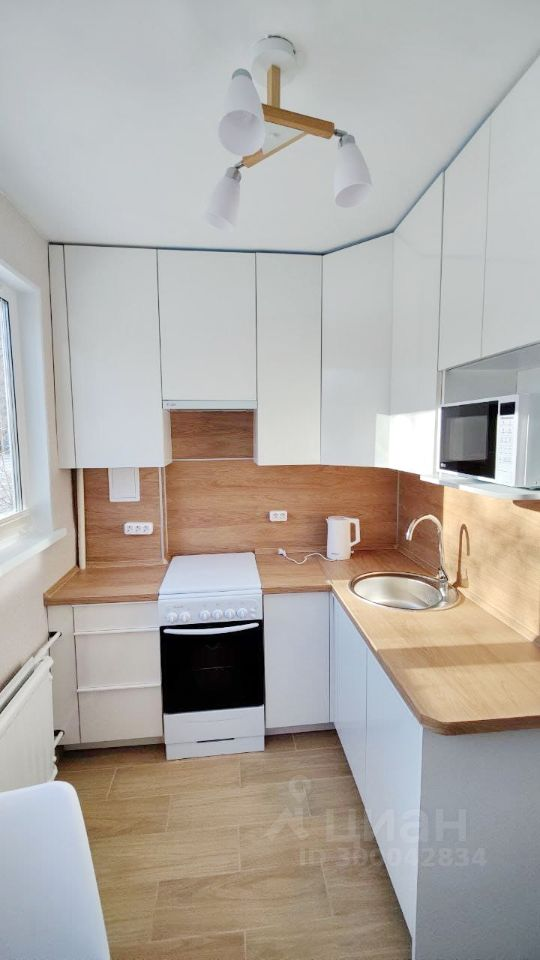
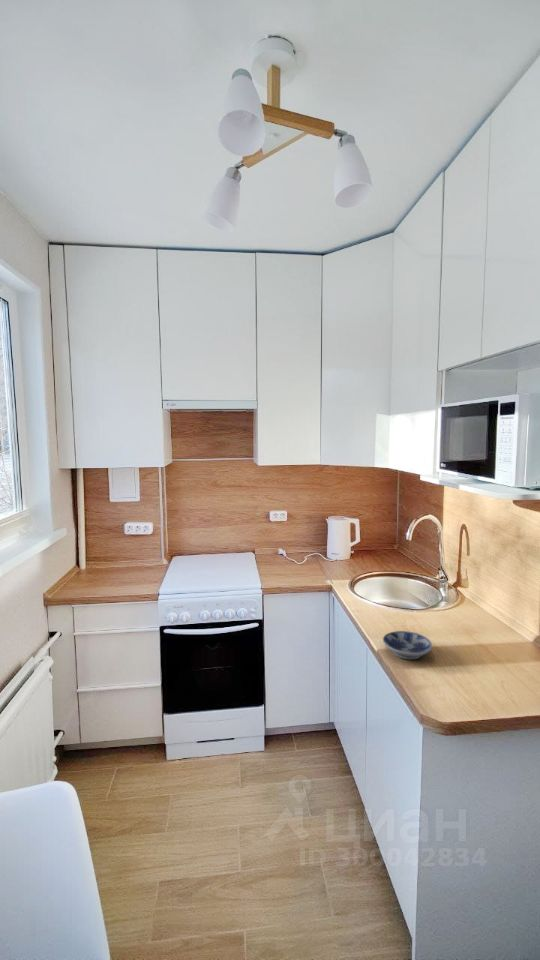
+ bowl [382,630,433,660]
